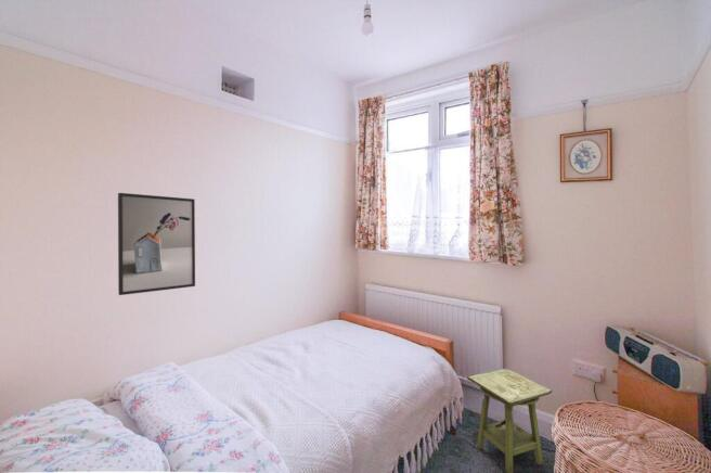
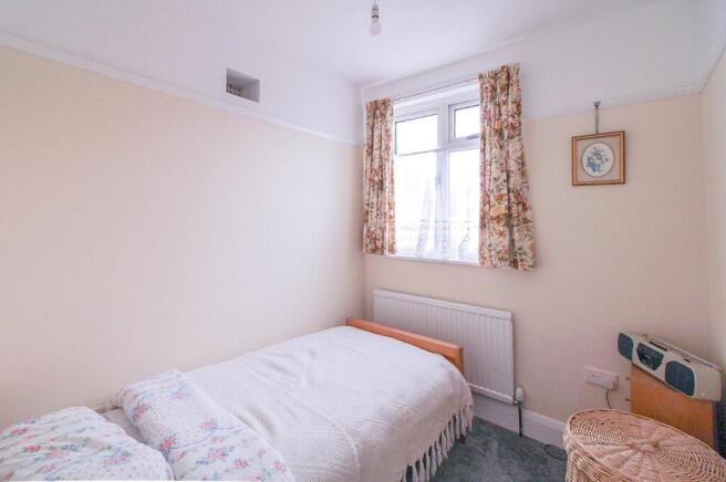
- side table [466,368,553,473]
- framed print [117,192,196,296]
